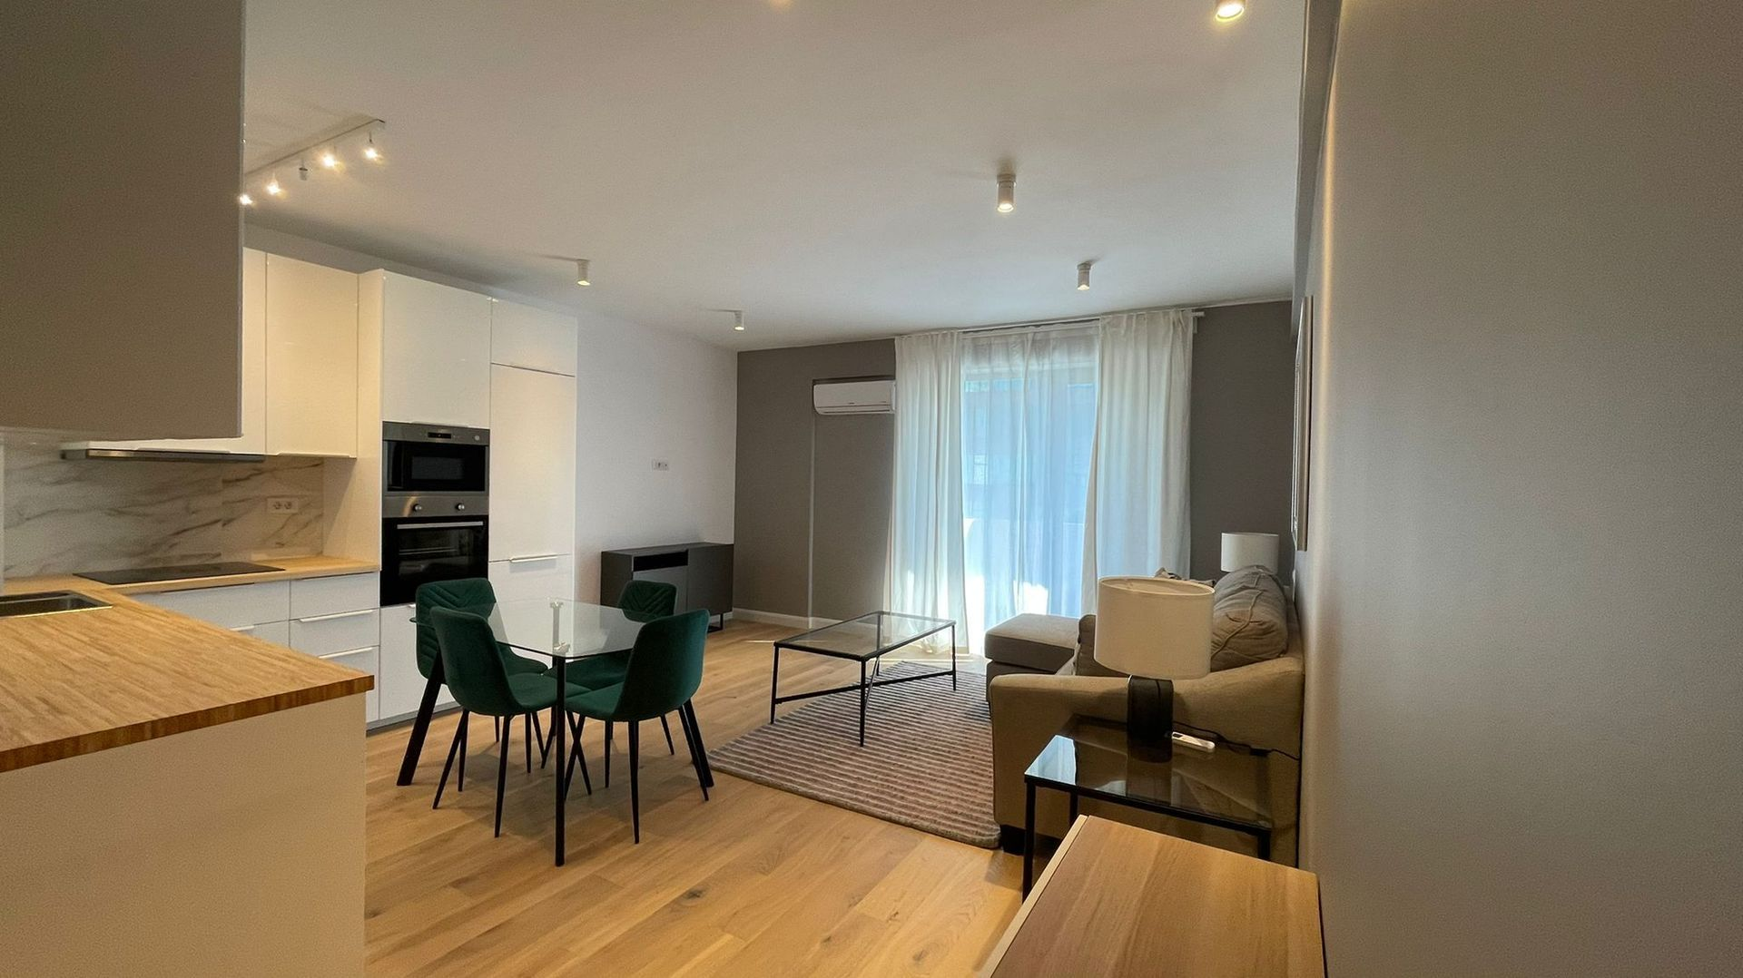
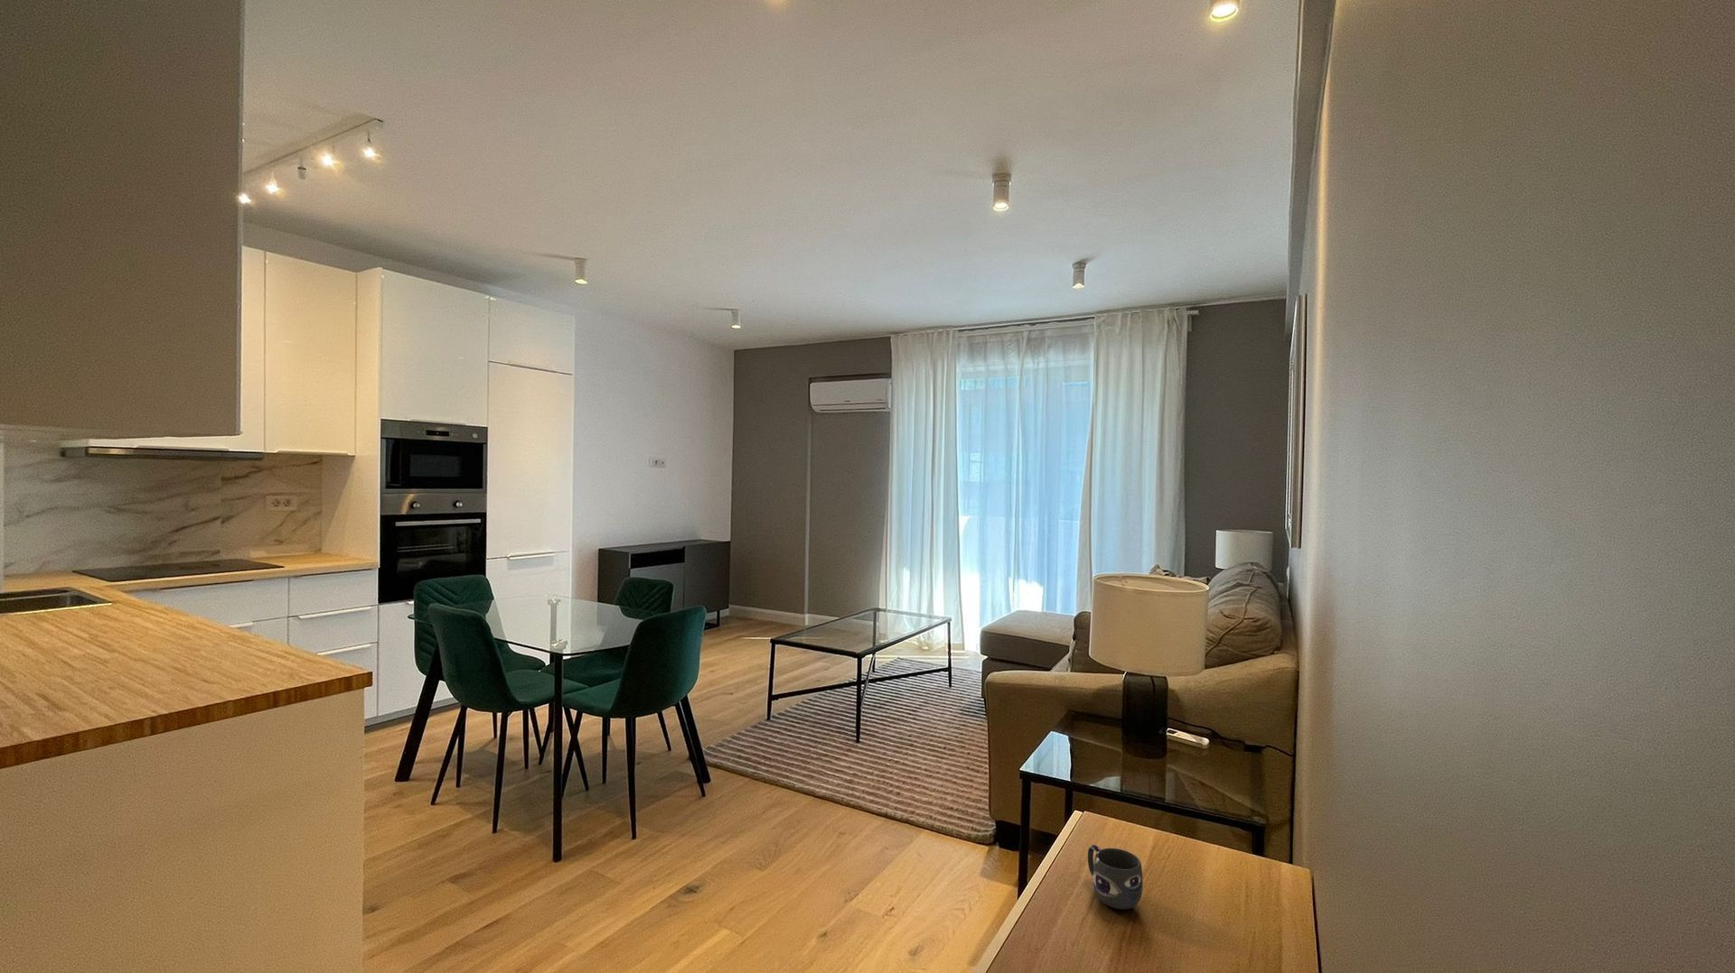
+ mug [1087,844,1144,910]
